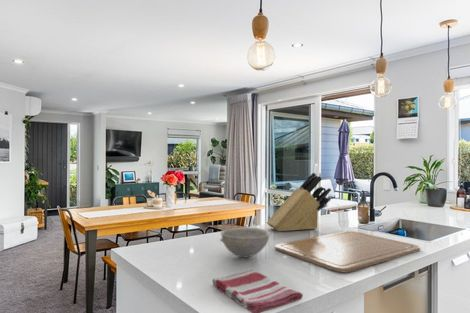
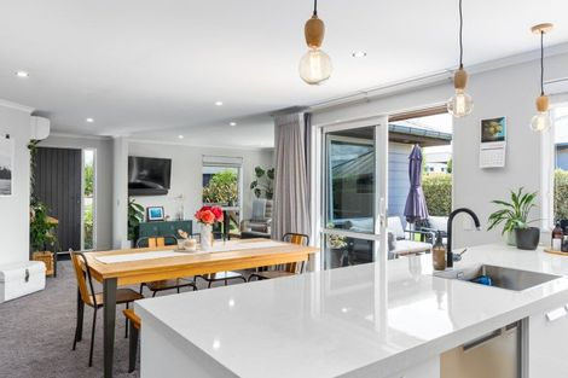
- knife block [266,172,332,232]
- chopping board [274,230,421,273]
- bowl [219,226,271,258]
- dish towel [211,269,304,313]
